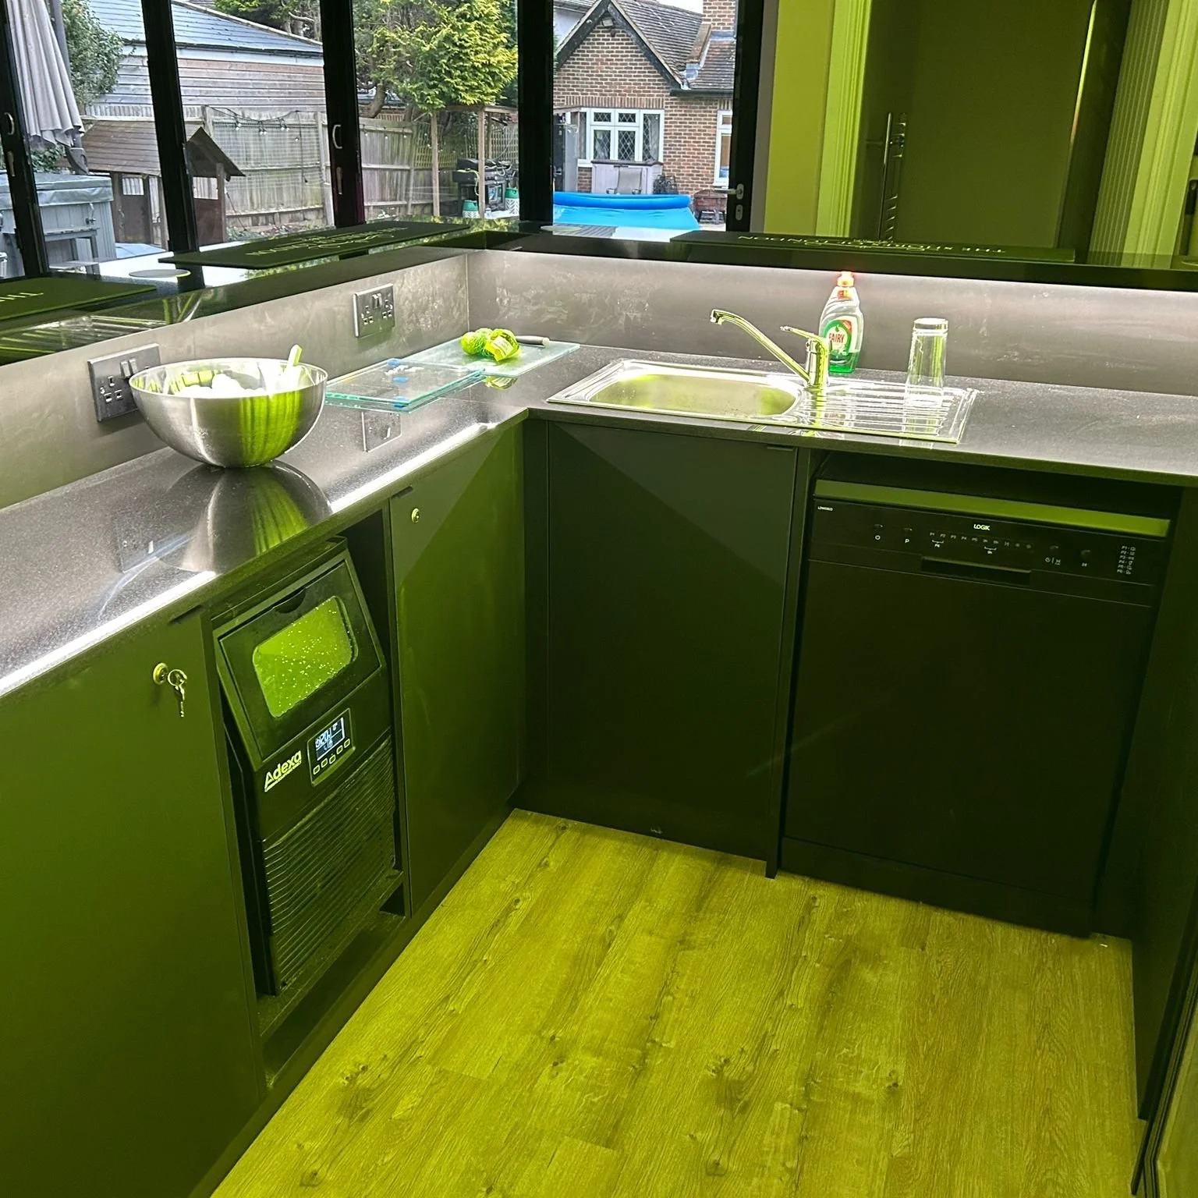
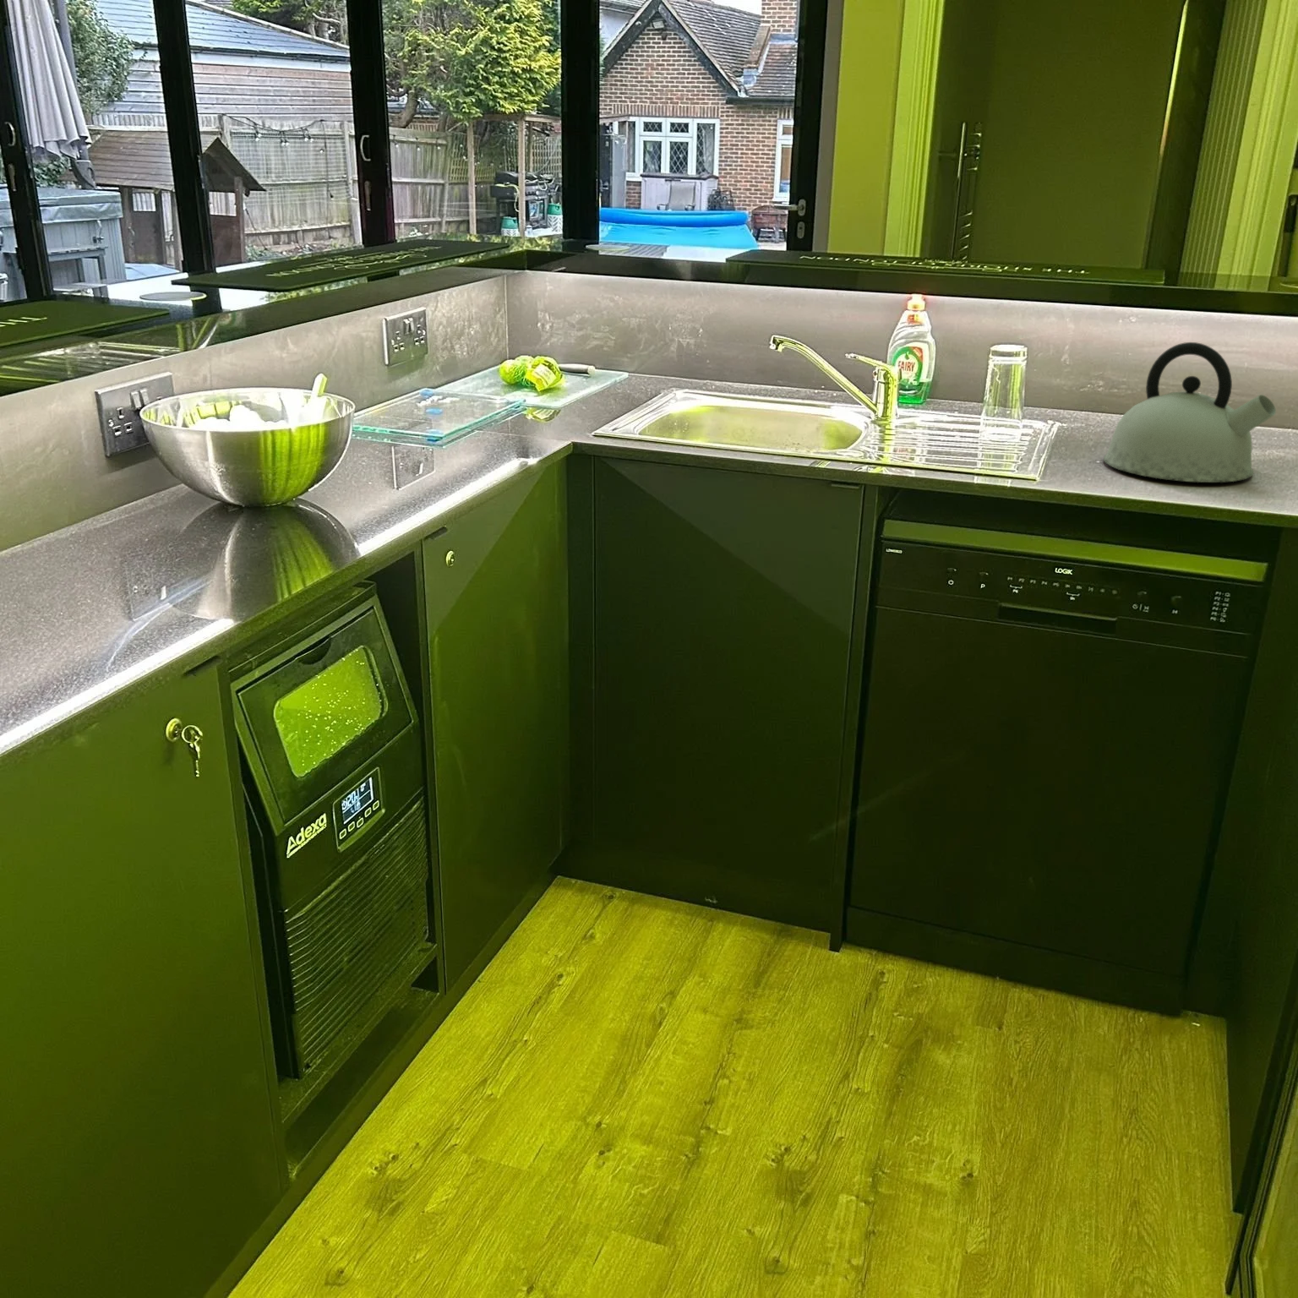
+ kettle [1103,341,1277,484]
